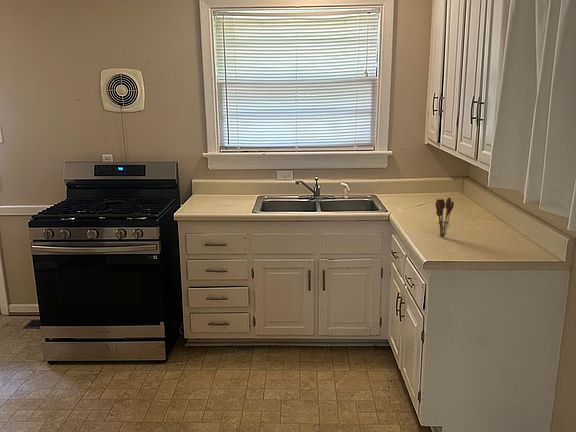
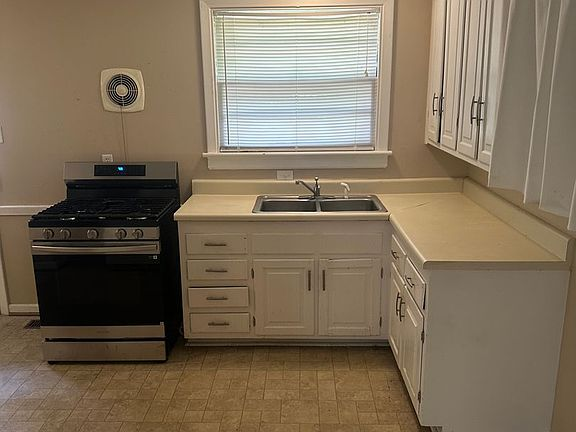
- utensil holder [435,197,455,238]
